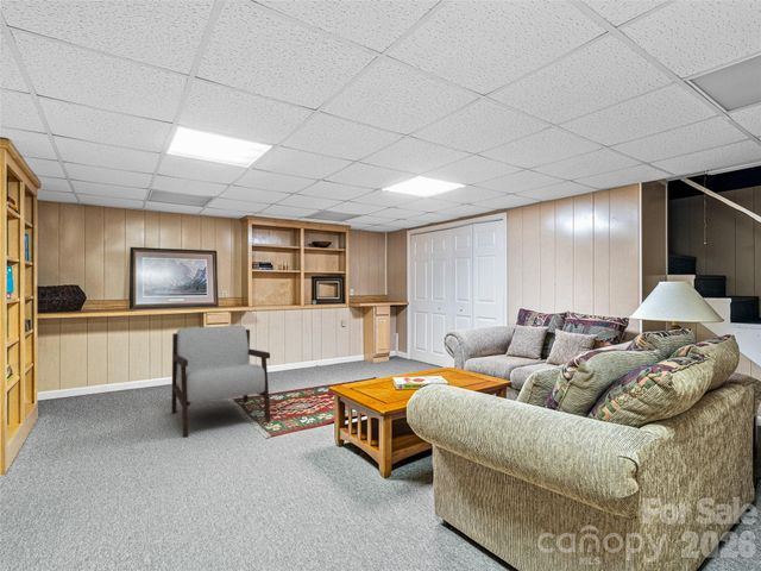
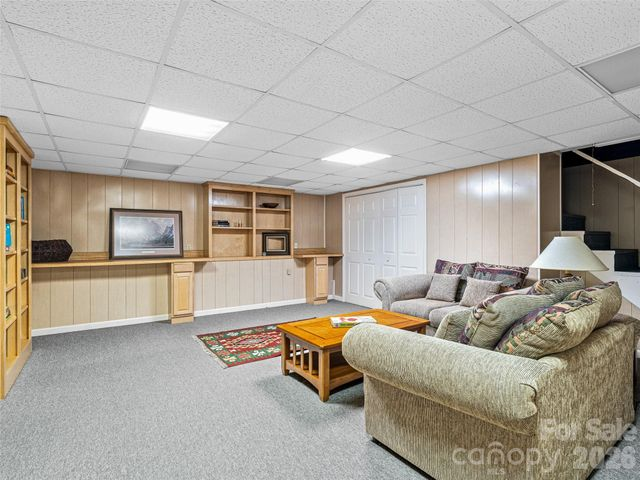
- armchair [170,325,271,439]
